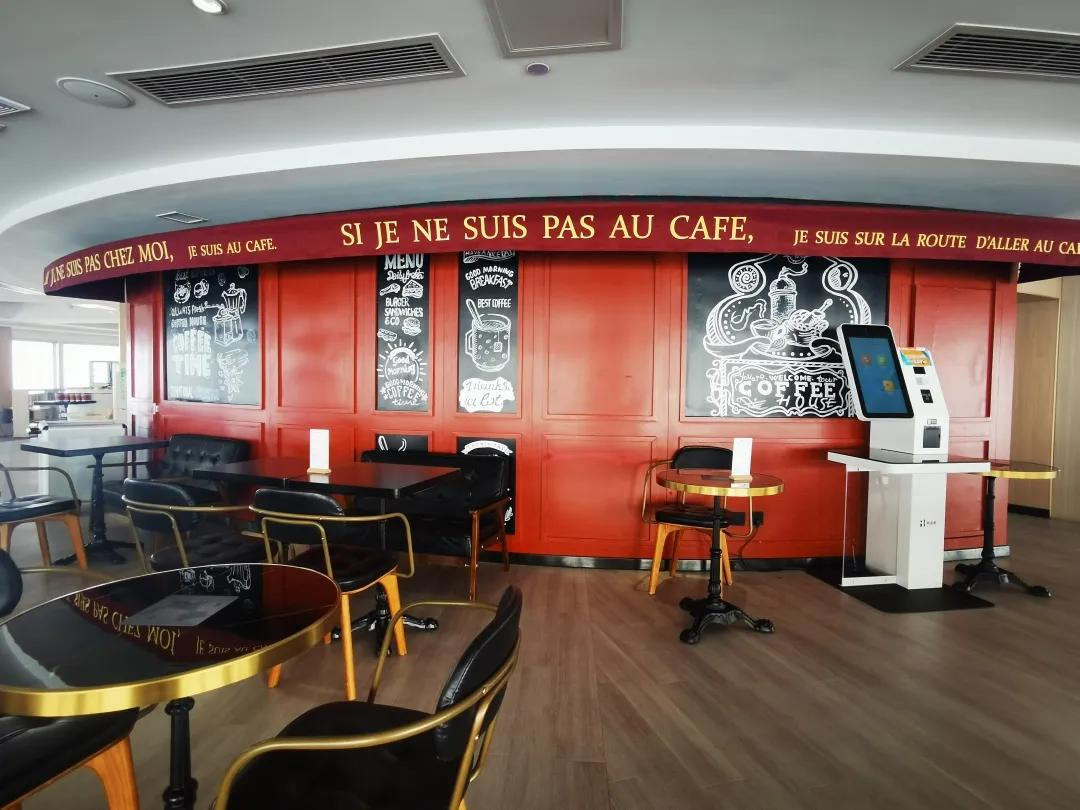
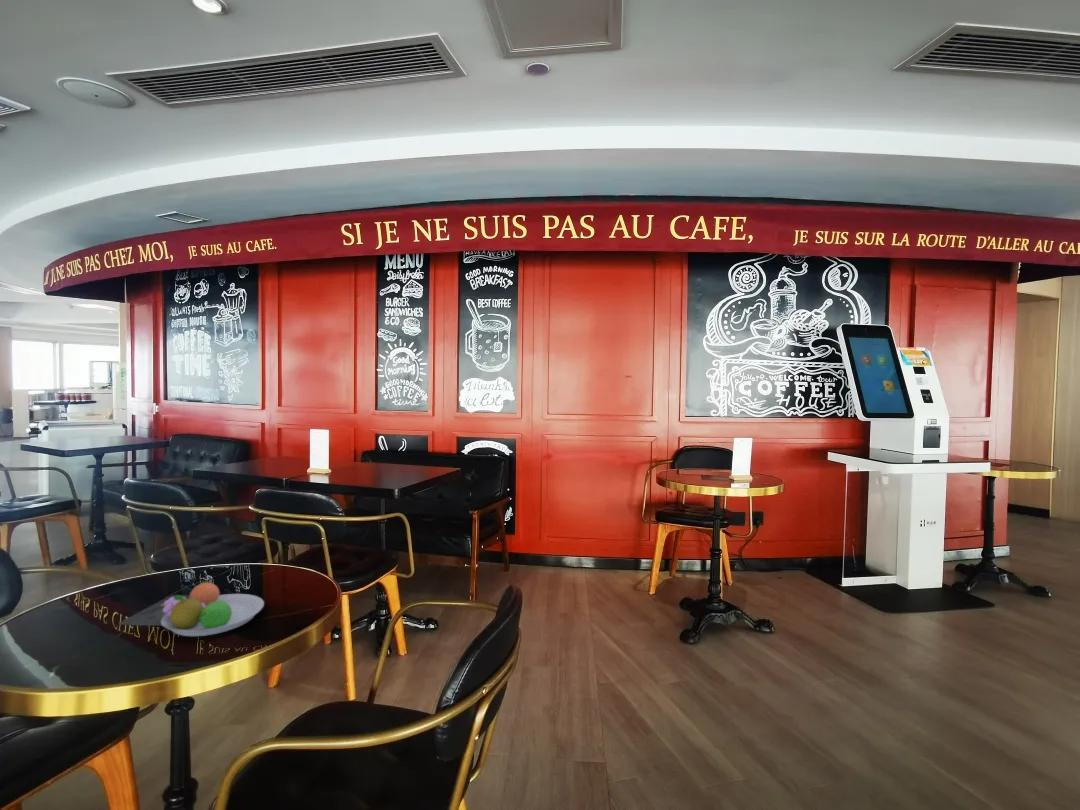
+ fruit bowl [160,580,265,637]
